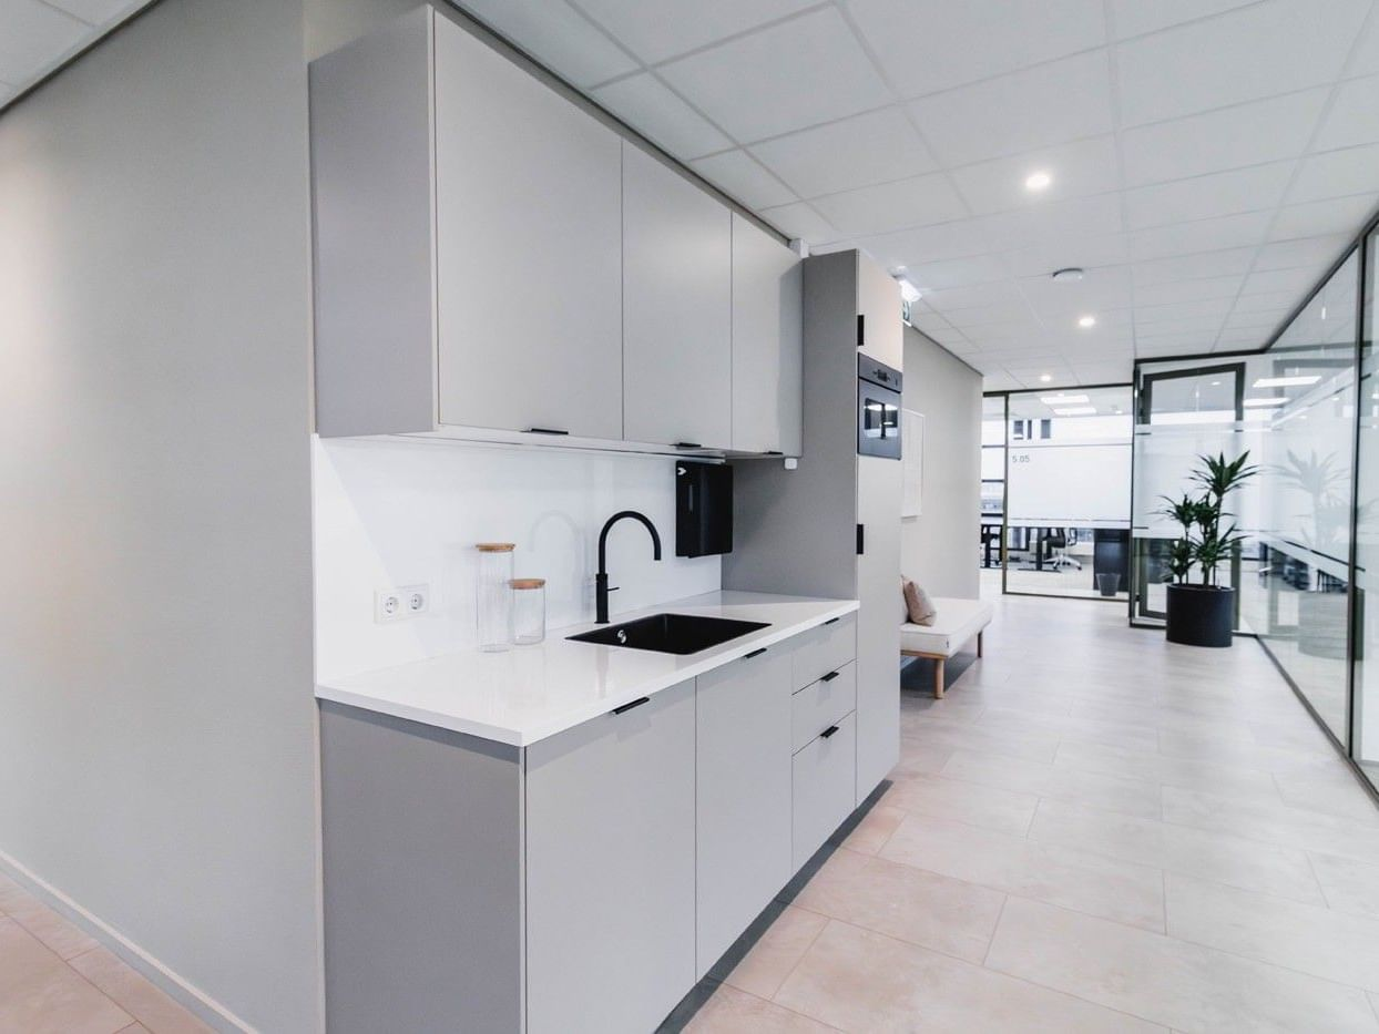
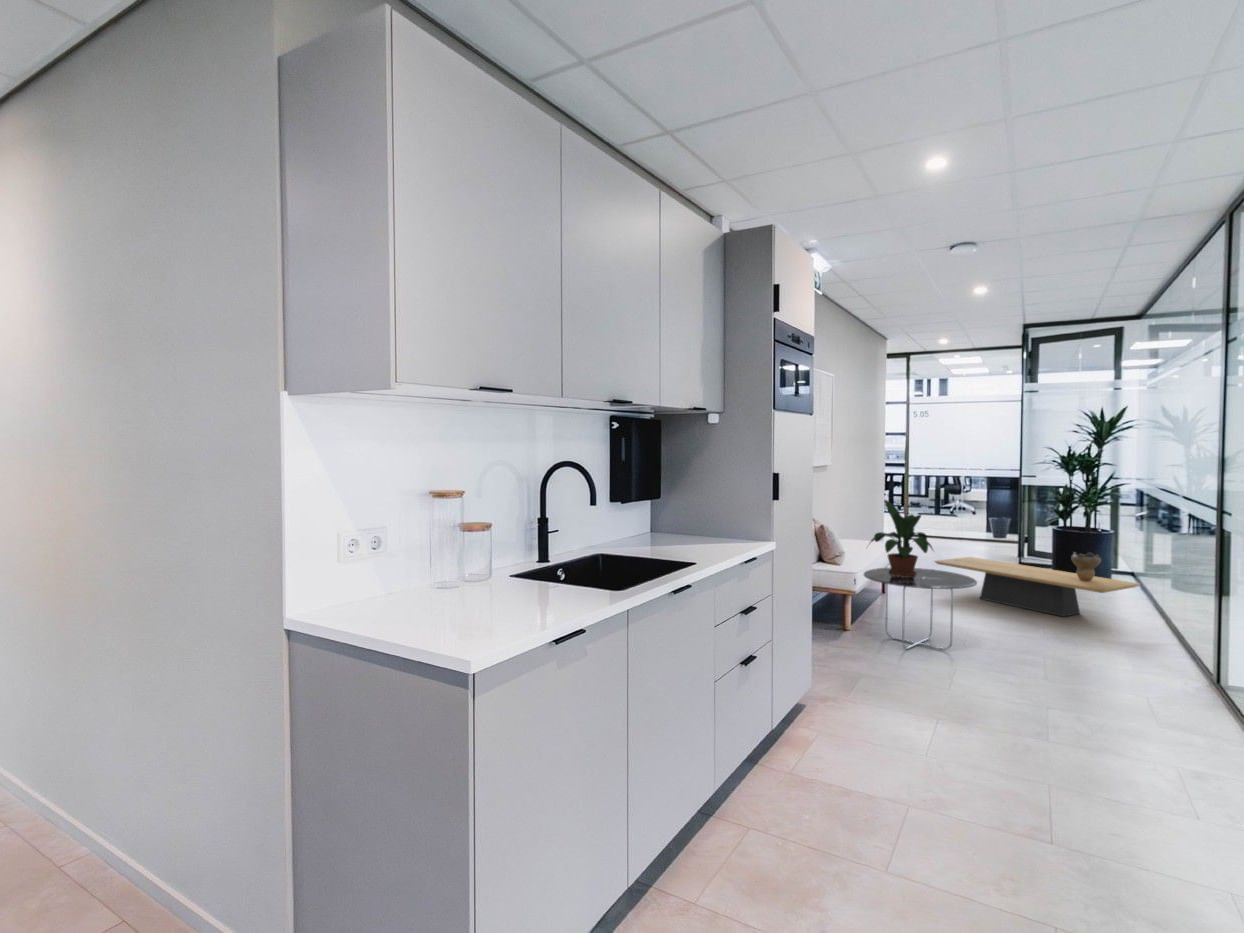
+ coffee table [933,556,1142,618]
+ decorative bowl [1070,551,1102,581]
+ potted plant [866,499,935,576]
+ side table [862,567,978,651]
